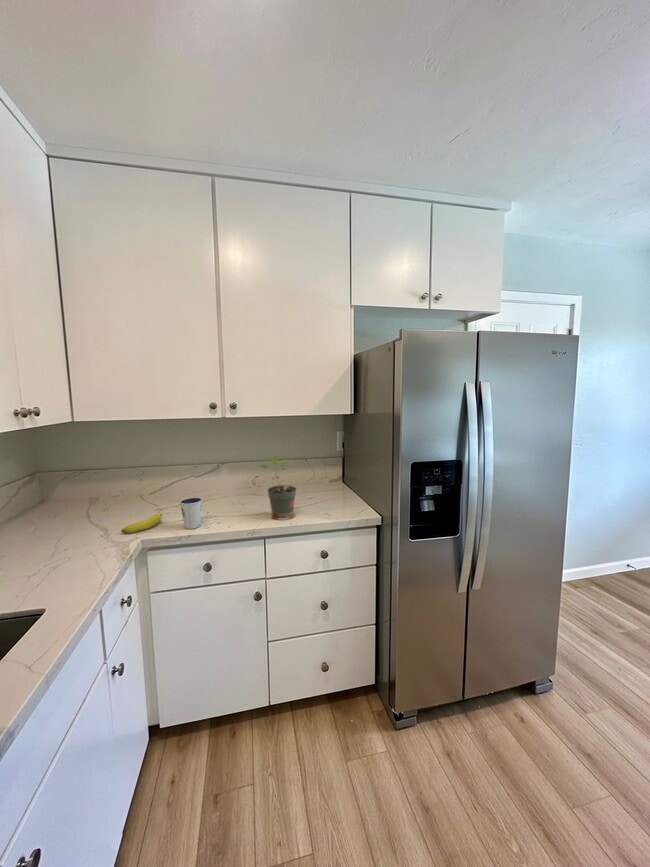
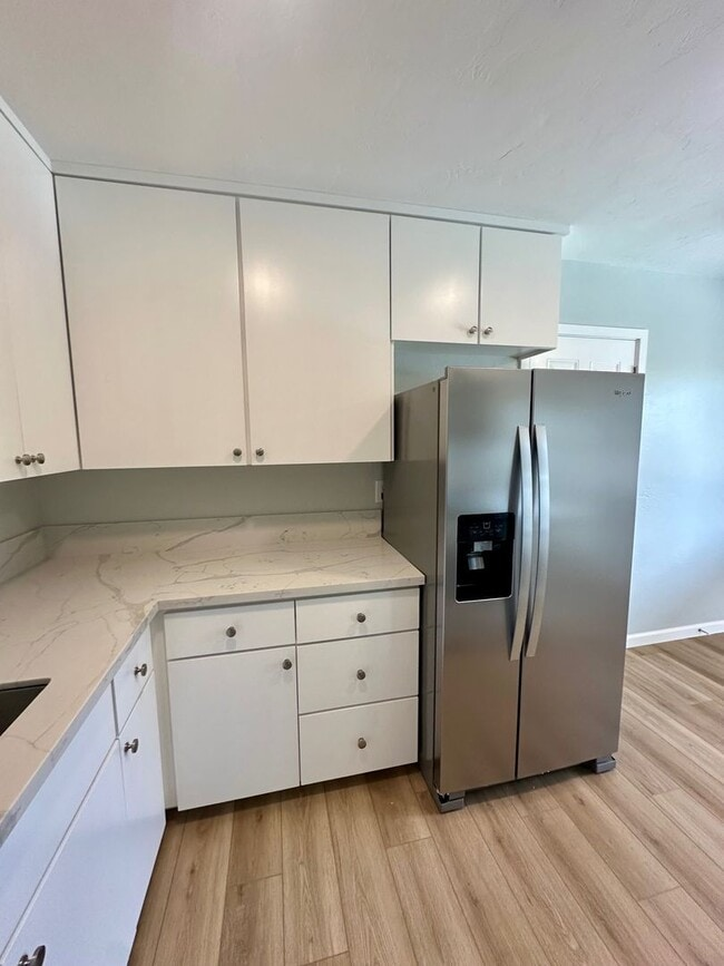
- dixie cup [179,496,203,530]
- banana [120,512,163,534]
- potted plant [257,454,297,521]
